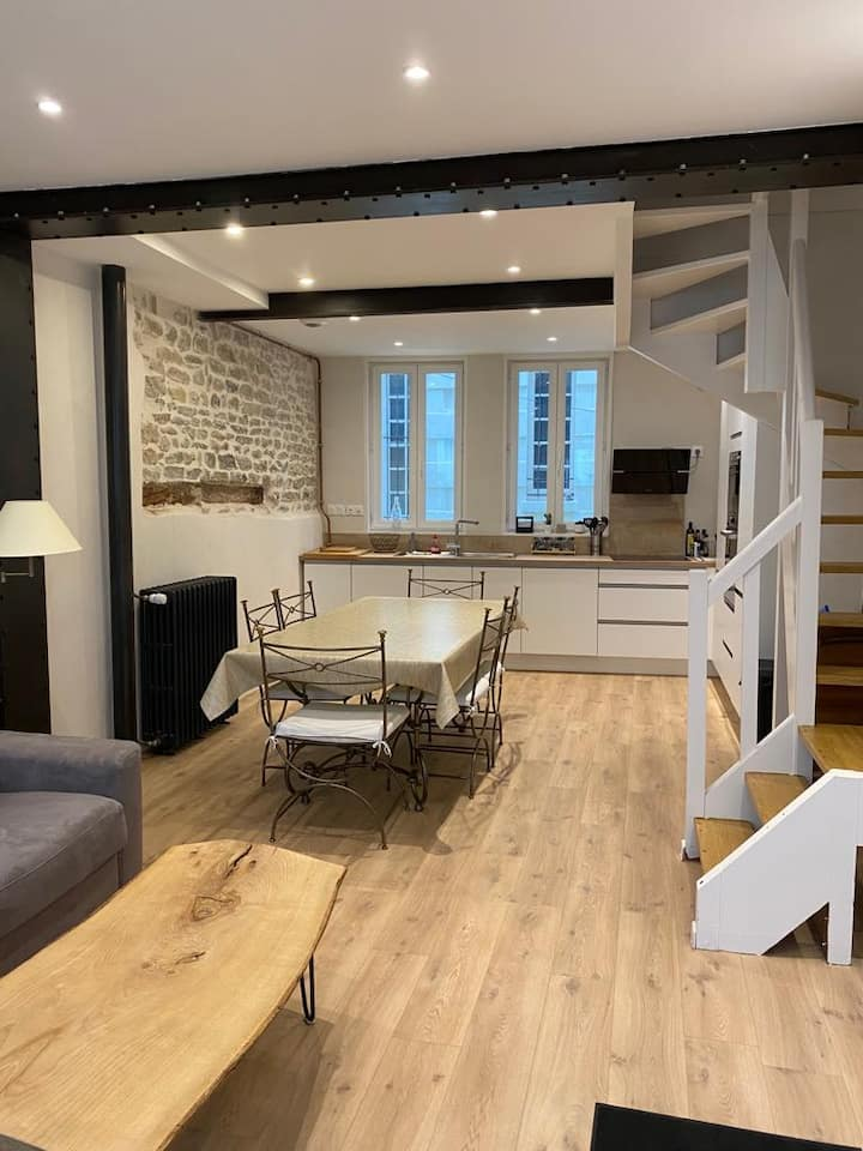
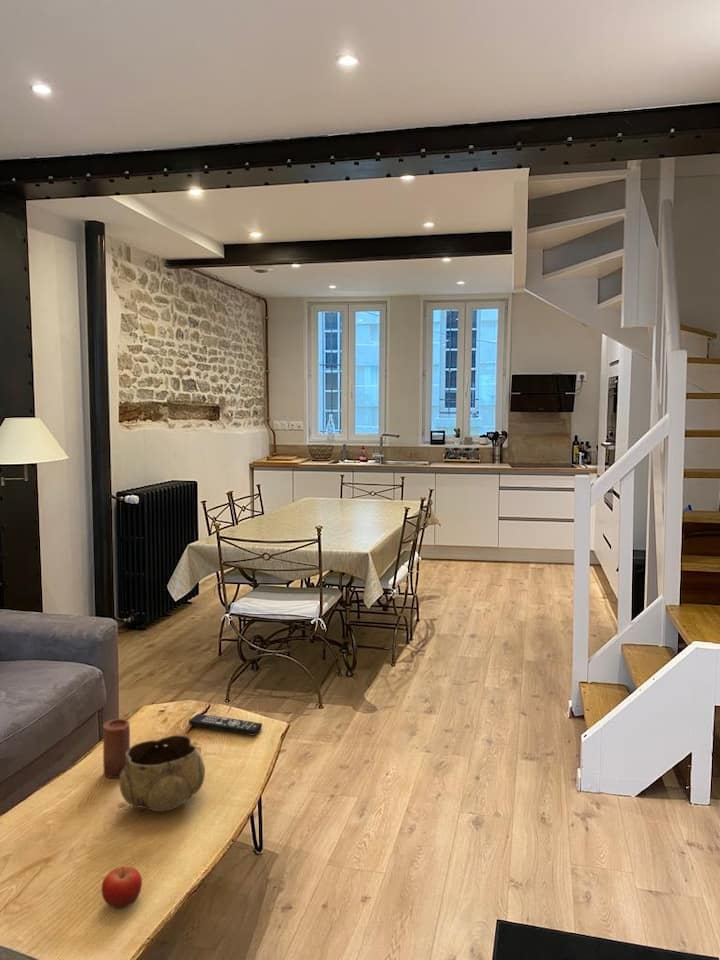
+ candle [102,718,131,779]
+ fruit [101,865,143,910]
+ decorative bowl [118,734,206,812]
+ remote control [188,713,263,736]
